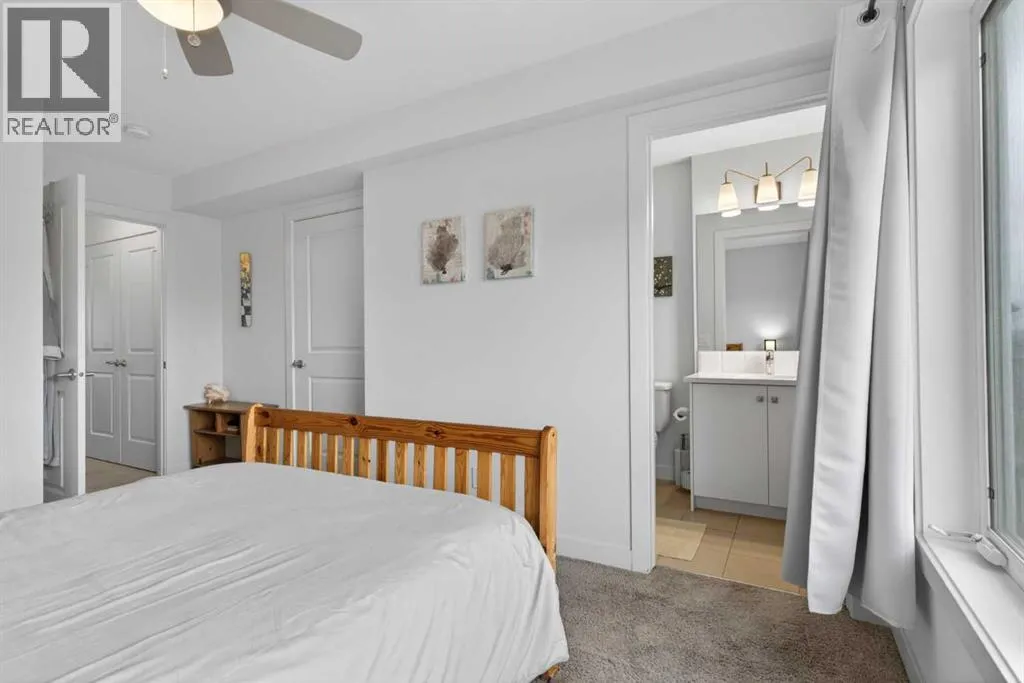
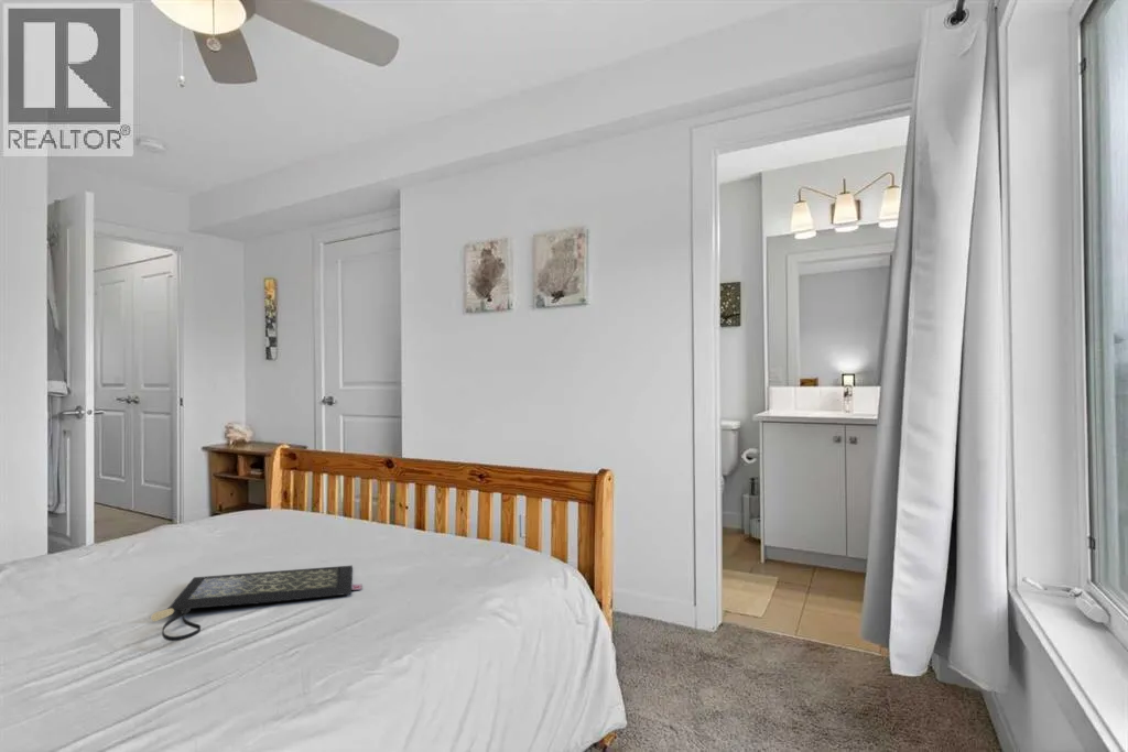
+ clutch bag [150,565,364,642]
